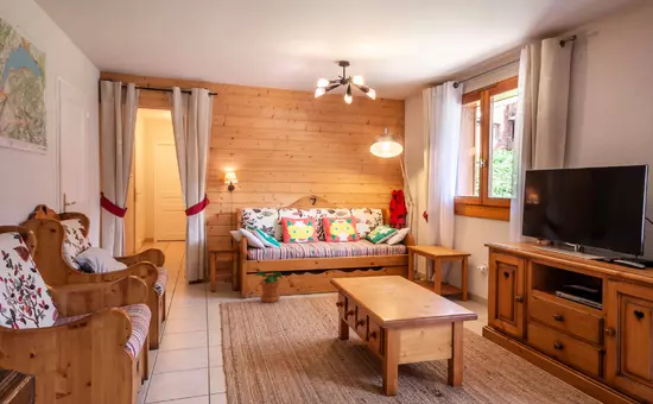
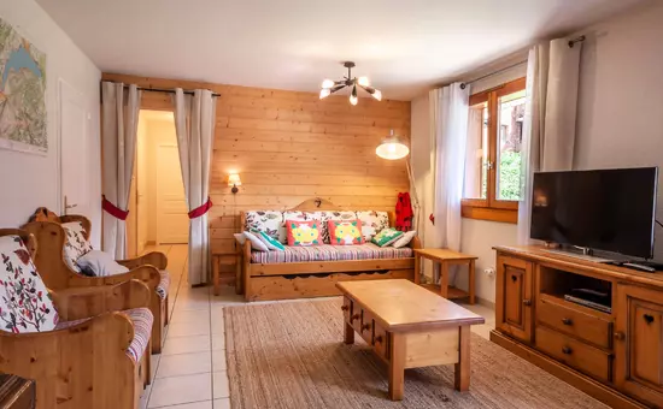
- potted plant [254,270,284,304]
